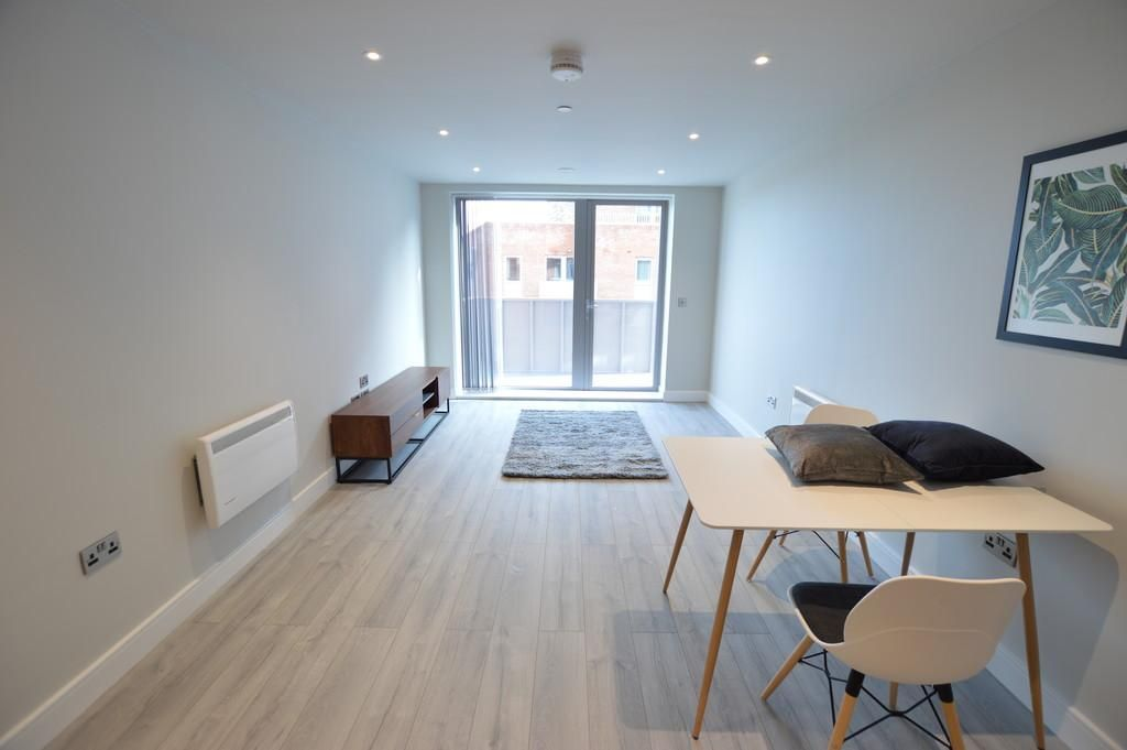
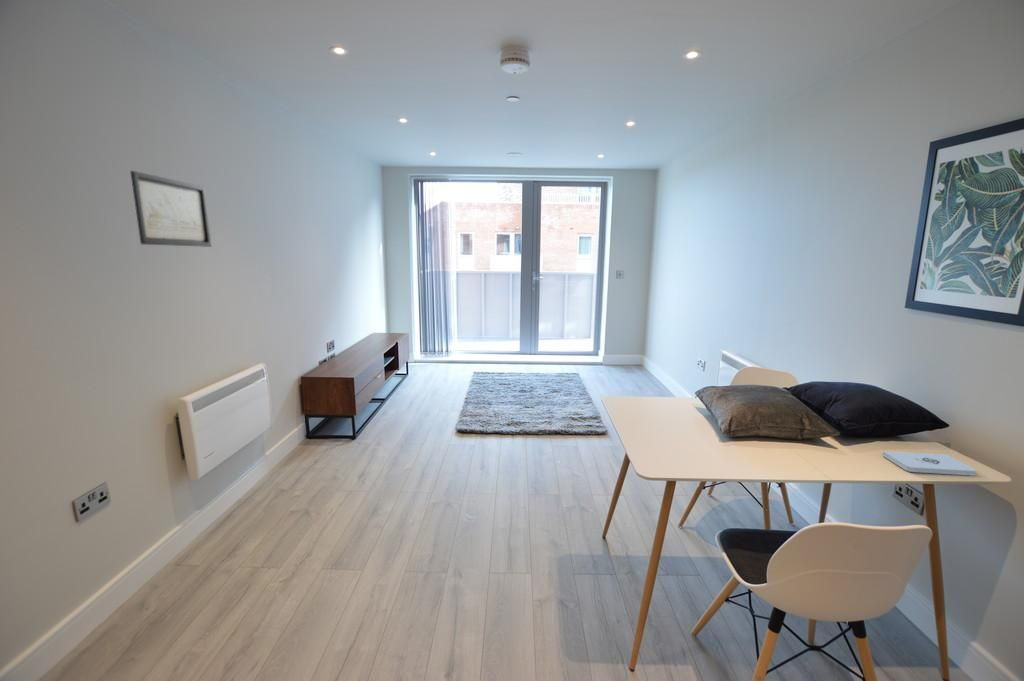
+ wall art [129,170,213,248]
+ notepad [881,450,977,476]
